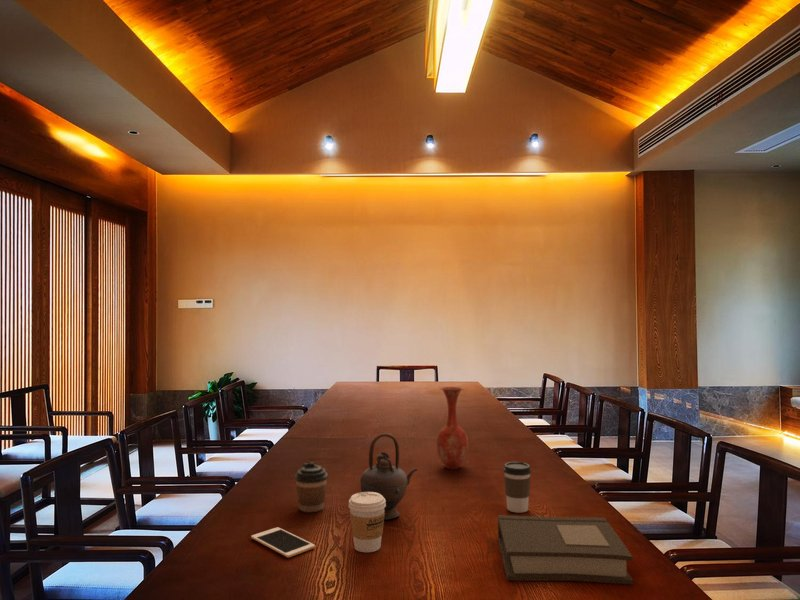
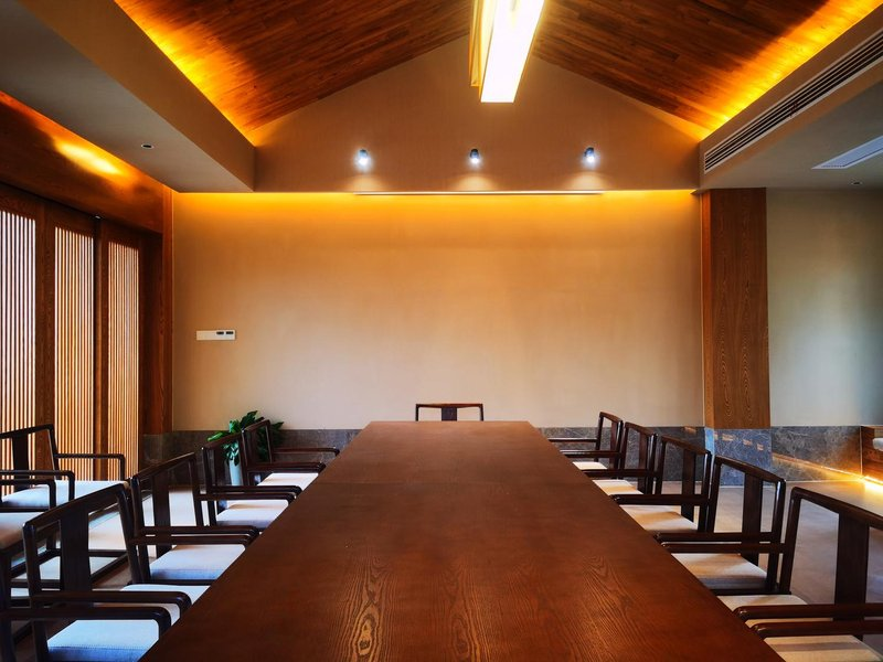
- cell phone [250,526,316,558]
- book [497,514,634,585]
- coffee cup [294,461,329,513]
- vase [435,385,469,470]
- coffee cup [502,461,532,514]
- teapot [359,432,418,521]
- coffee cup [348,492,386,553]
